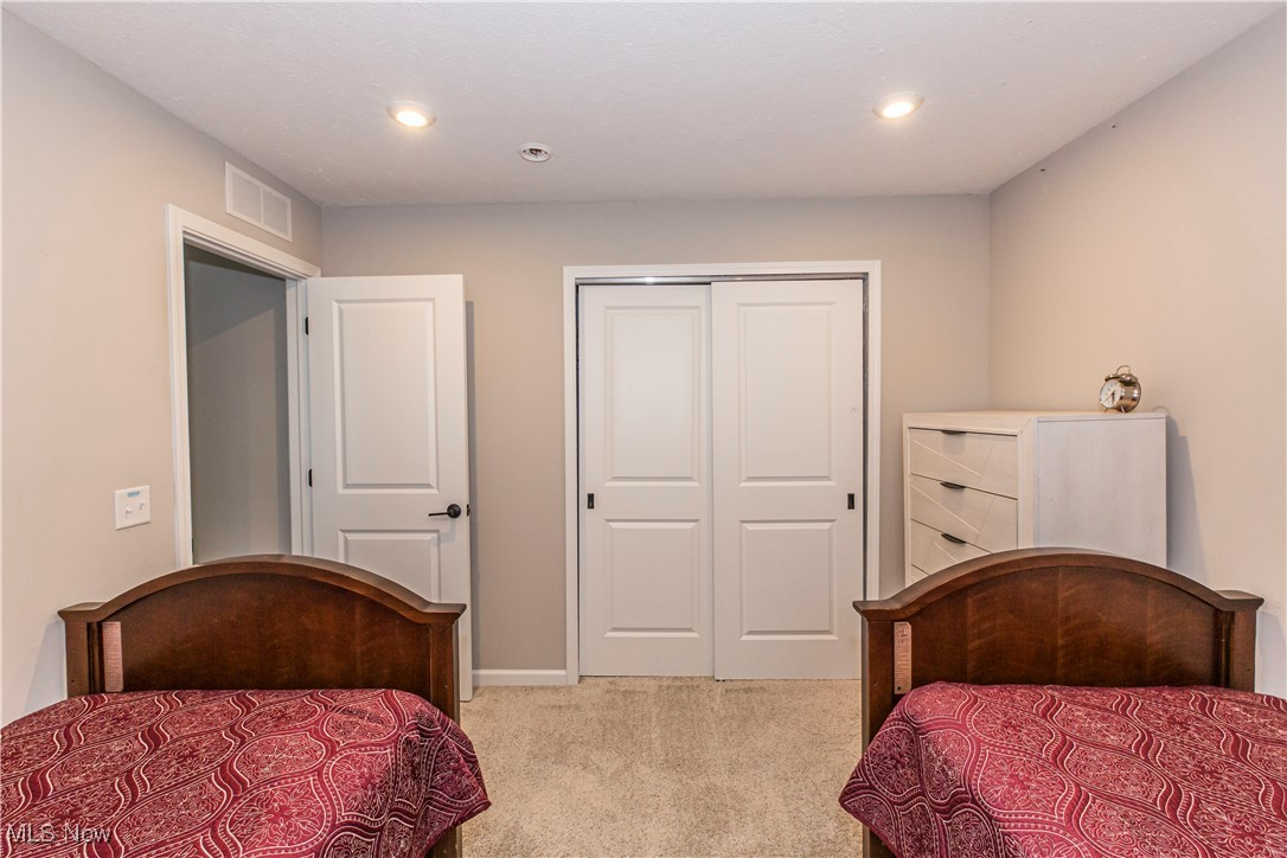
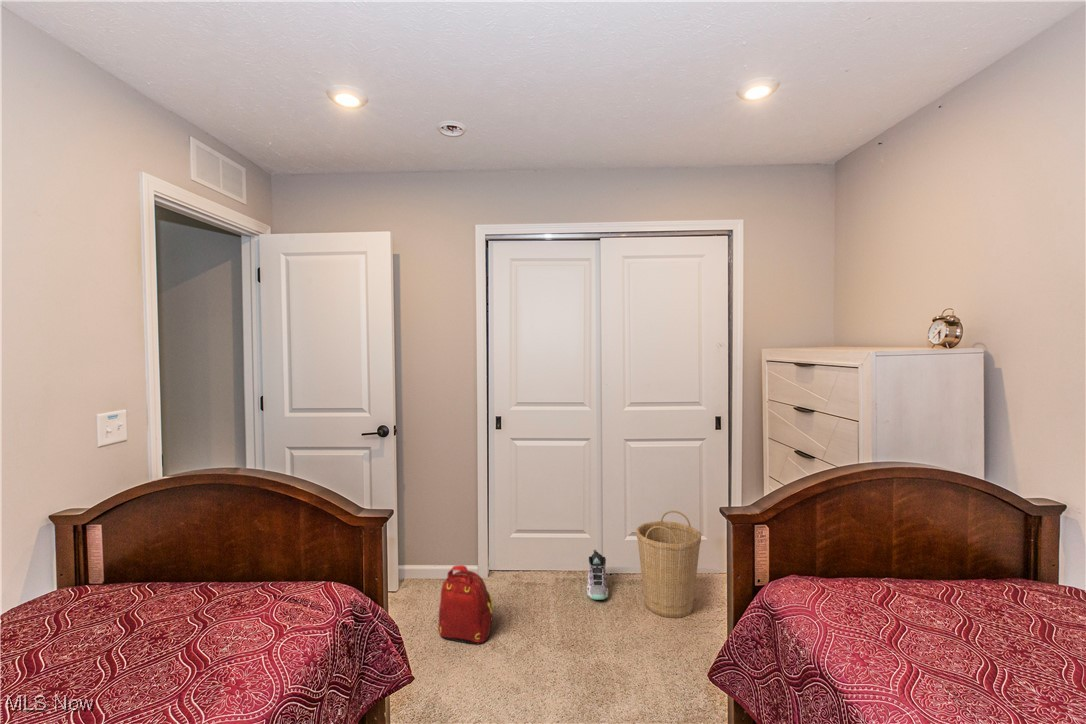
+ sneaker [586,549,609,601]
+ backpack [437,564,494,645]
+ basket [635,510,702,619]
